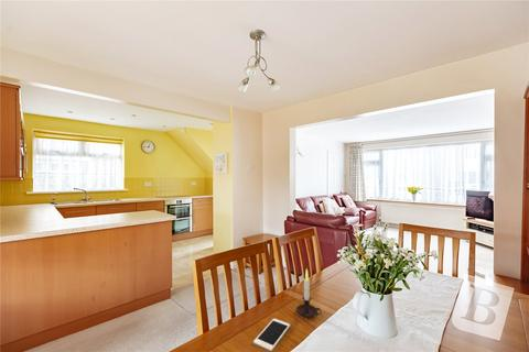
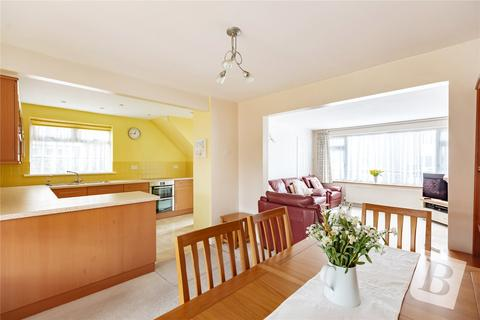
- candle [295,267,323,318]
- cell phone [252,318,291,352]
